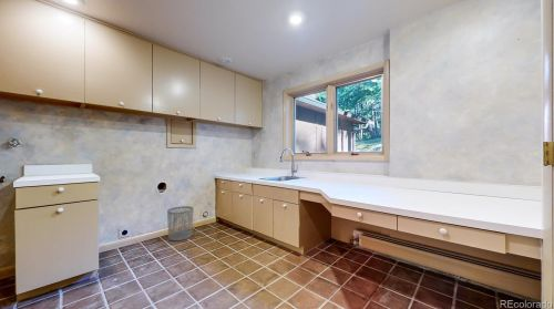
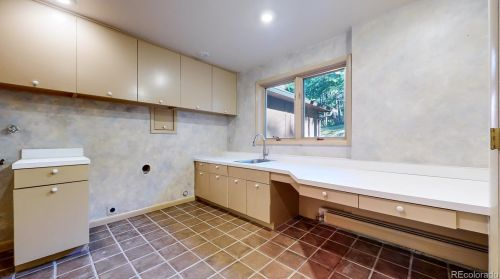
- waste bin [166,205,195,241]
